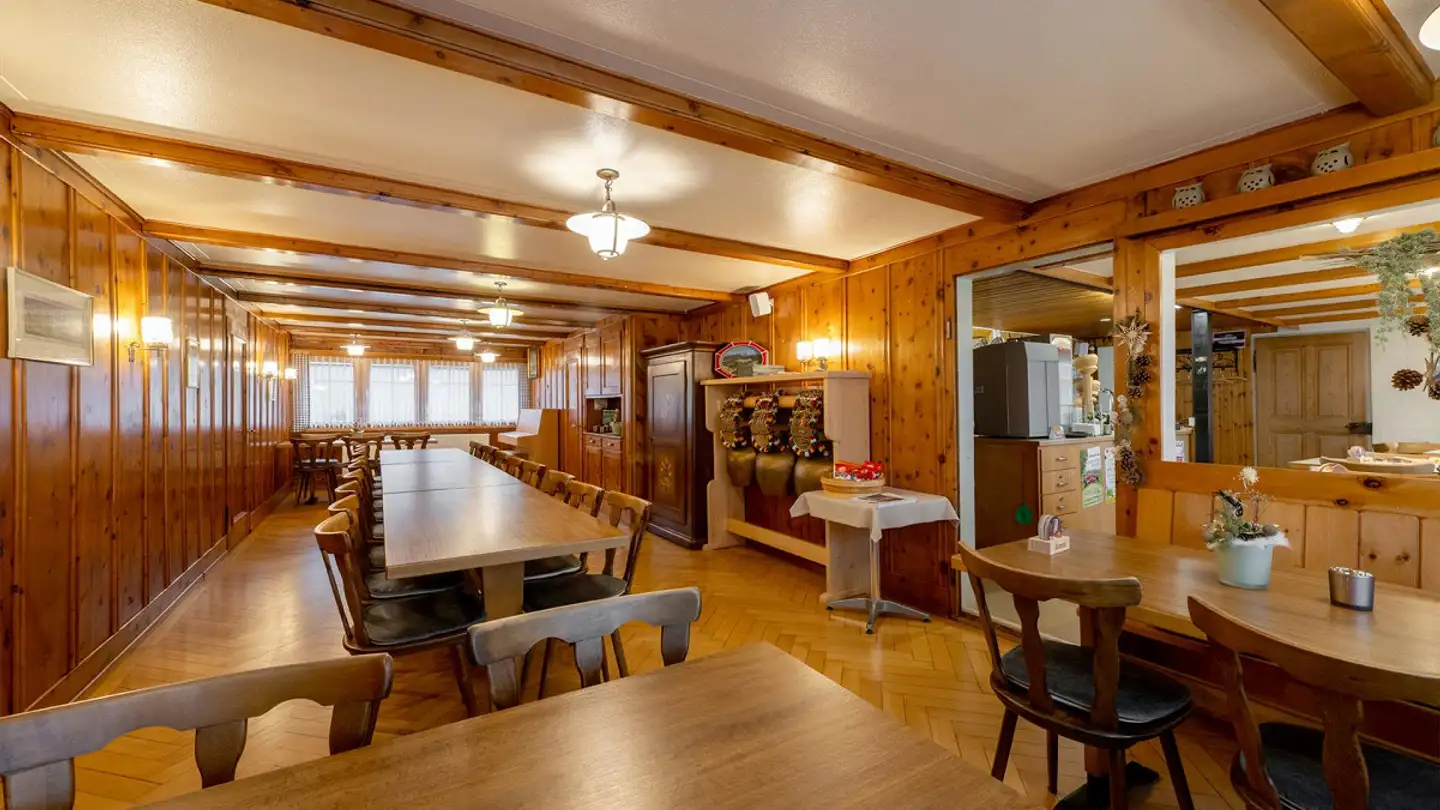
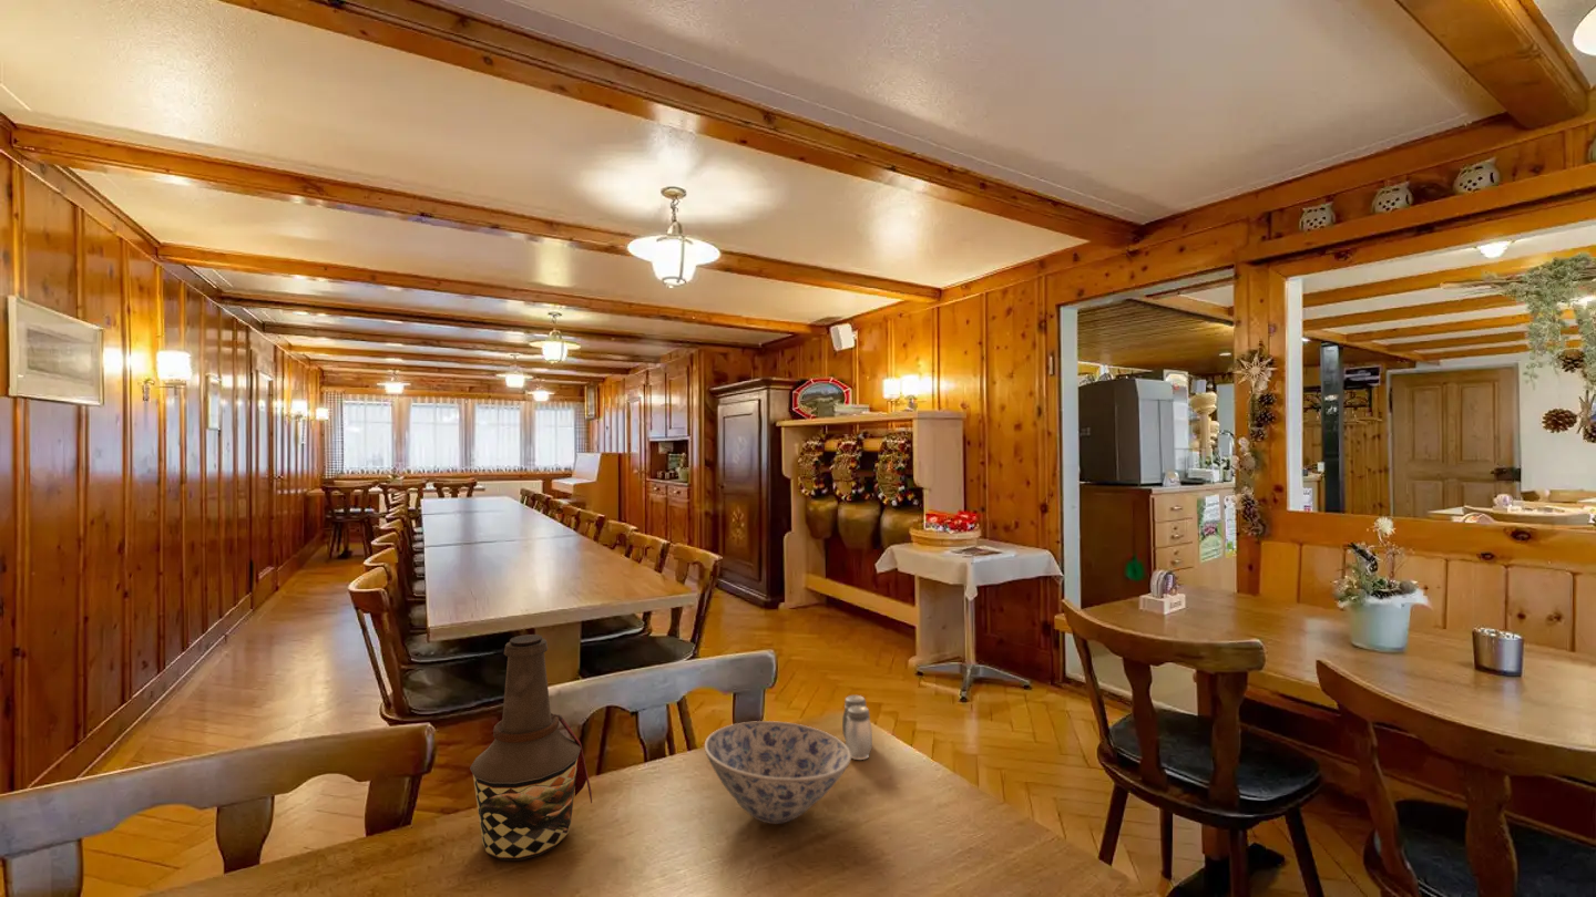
+ bowl [704,720,852,825]
+ bottle [469,633,593,862]
+ salt and pepper shaker [841,694,873,761]
